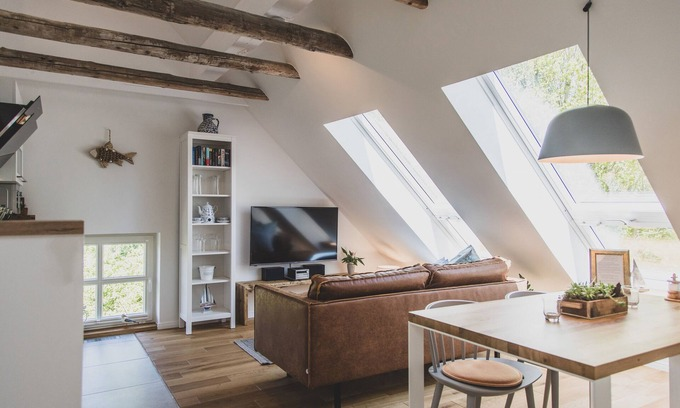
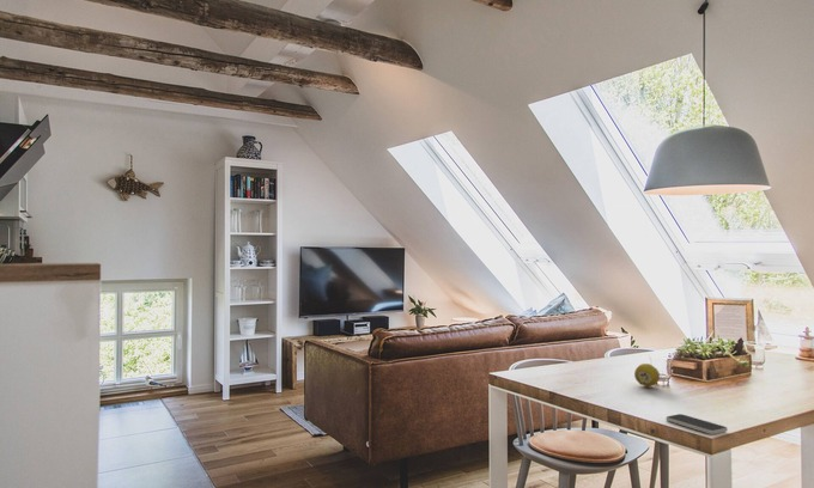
+ fruit [633,362,661,388]
+ smartphone [664,413,729,435]
